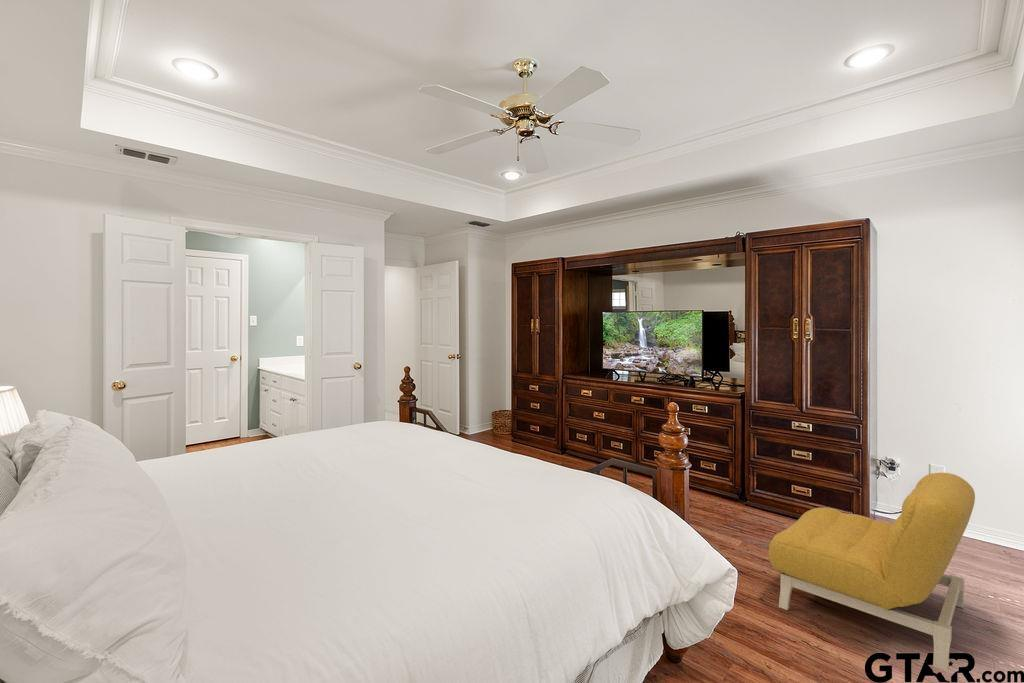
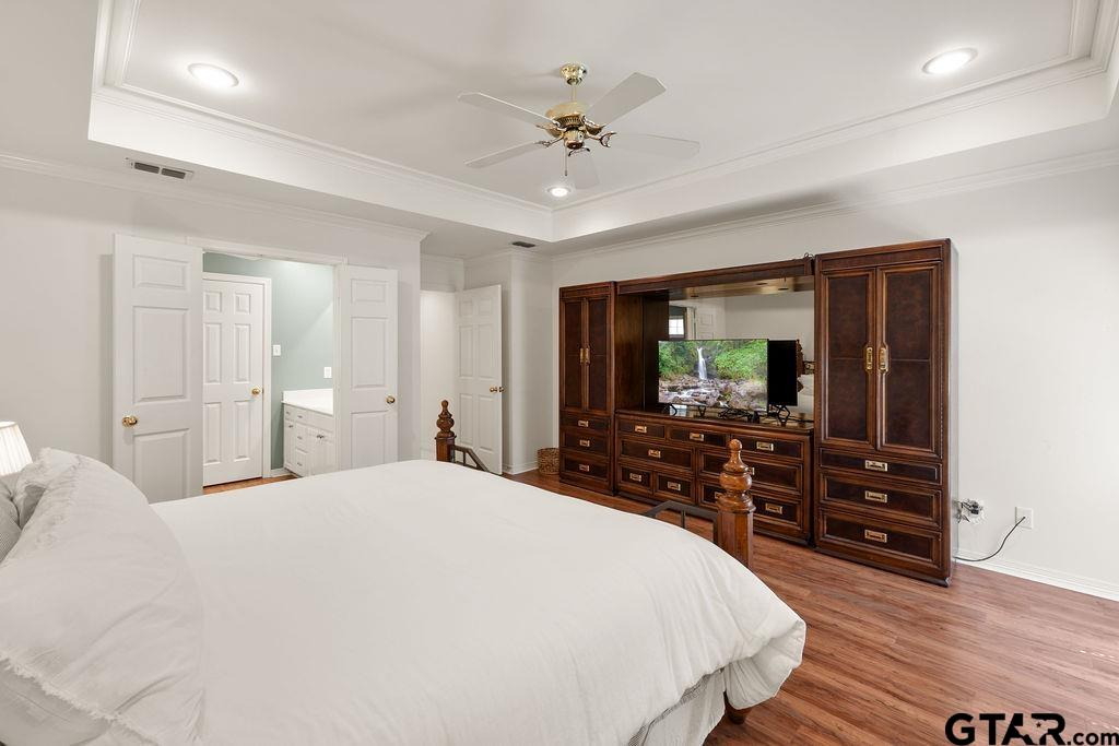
- armchair [768,472,976,673]
